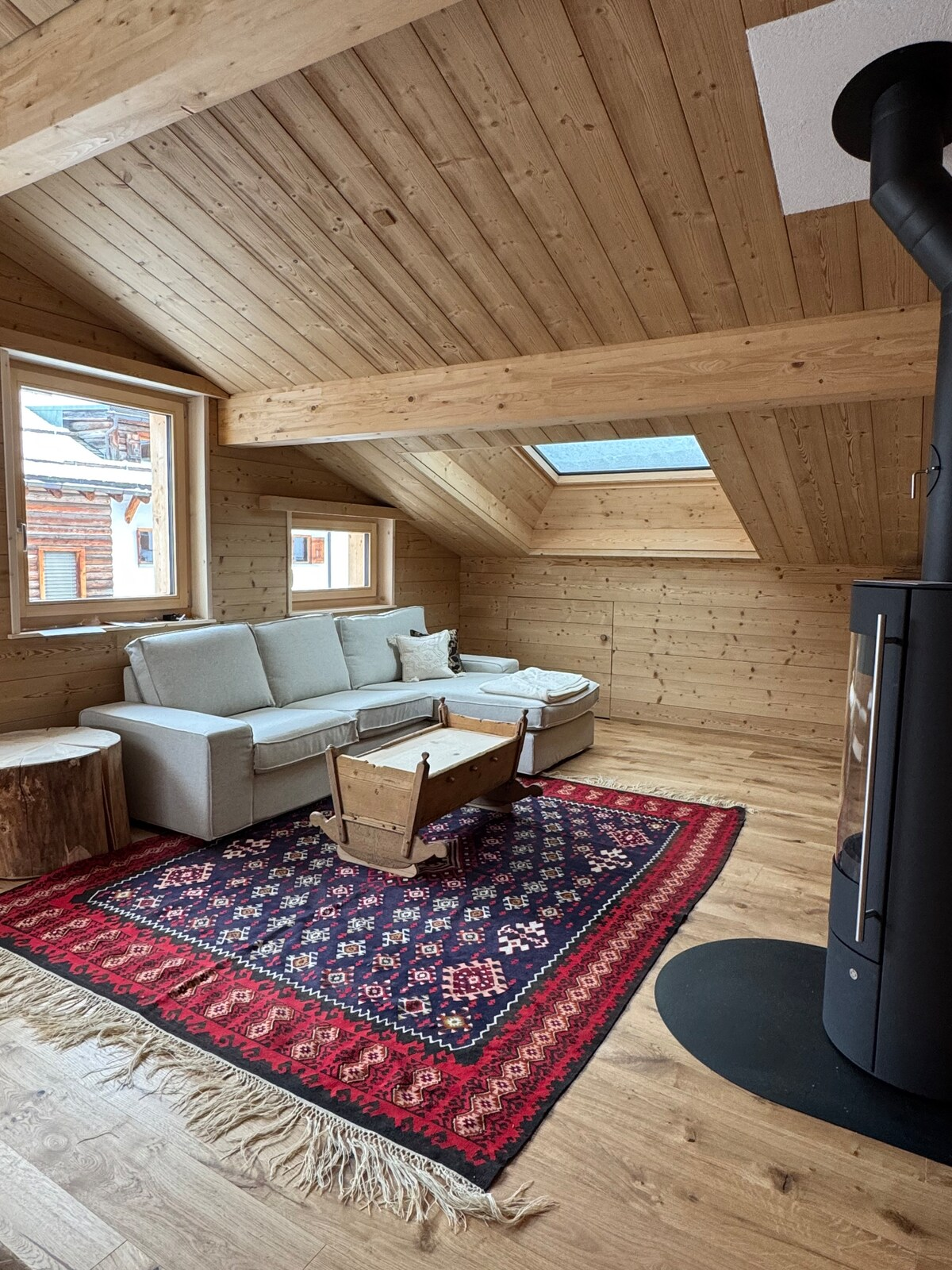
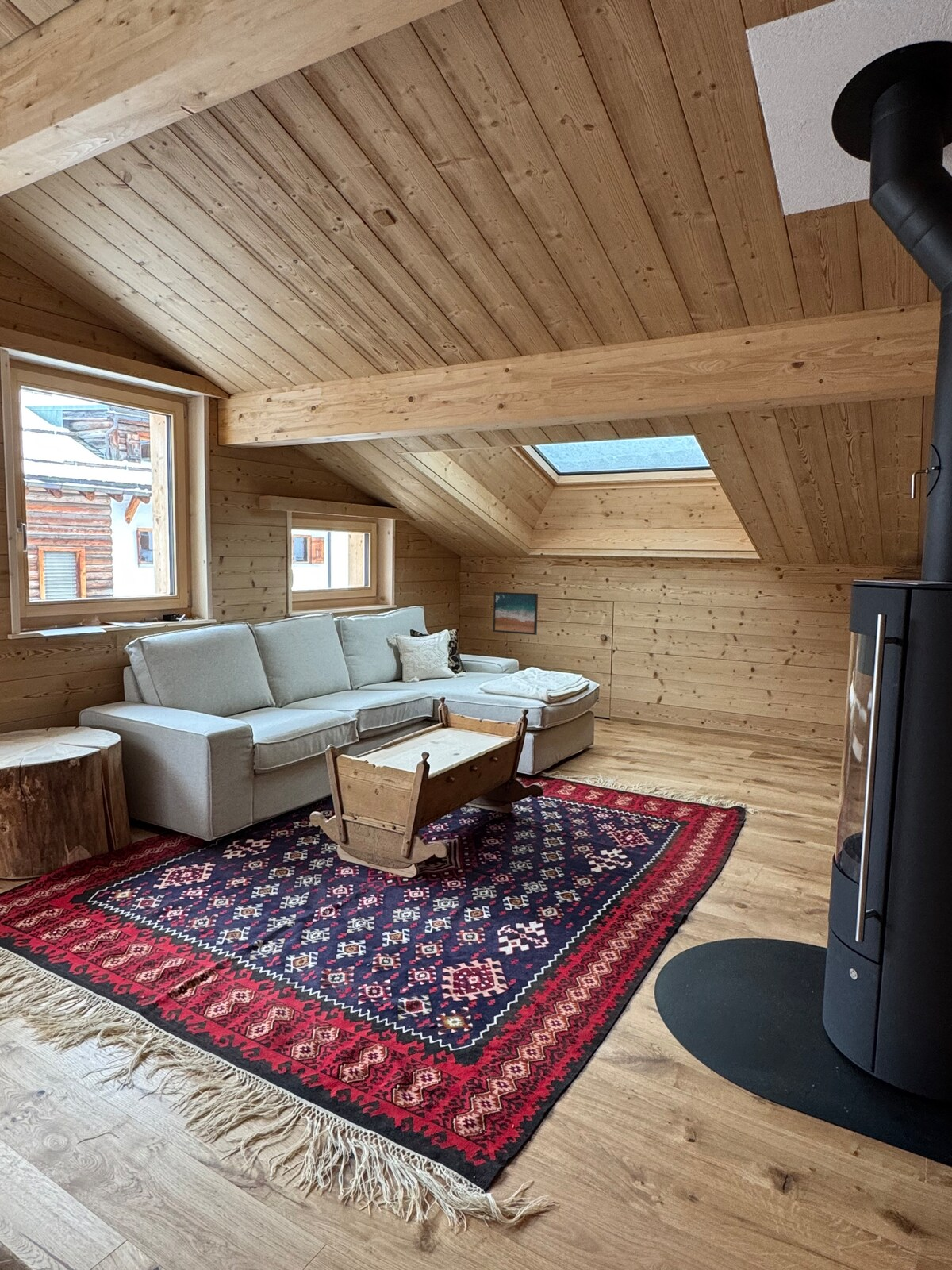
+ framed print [492,591,539,636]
